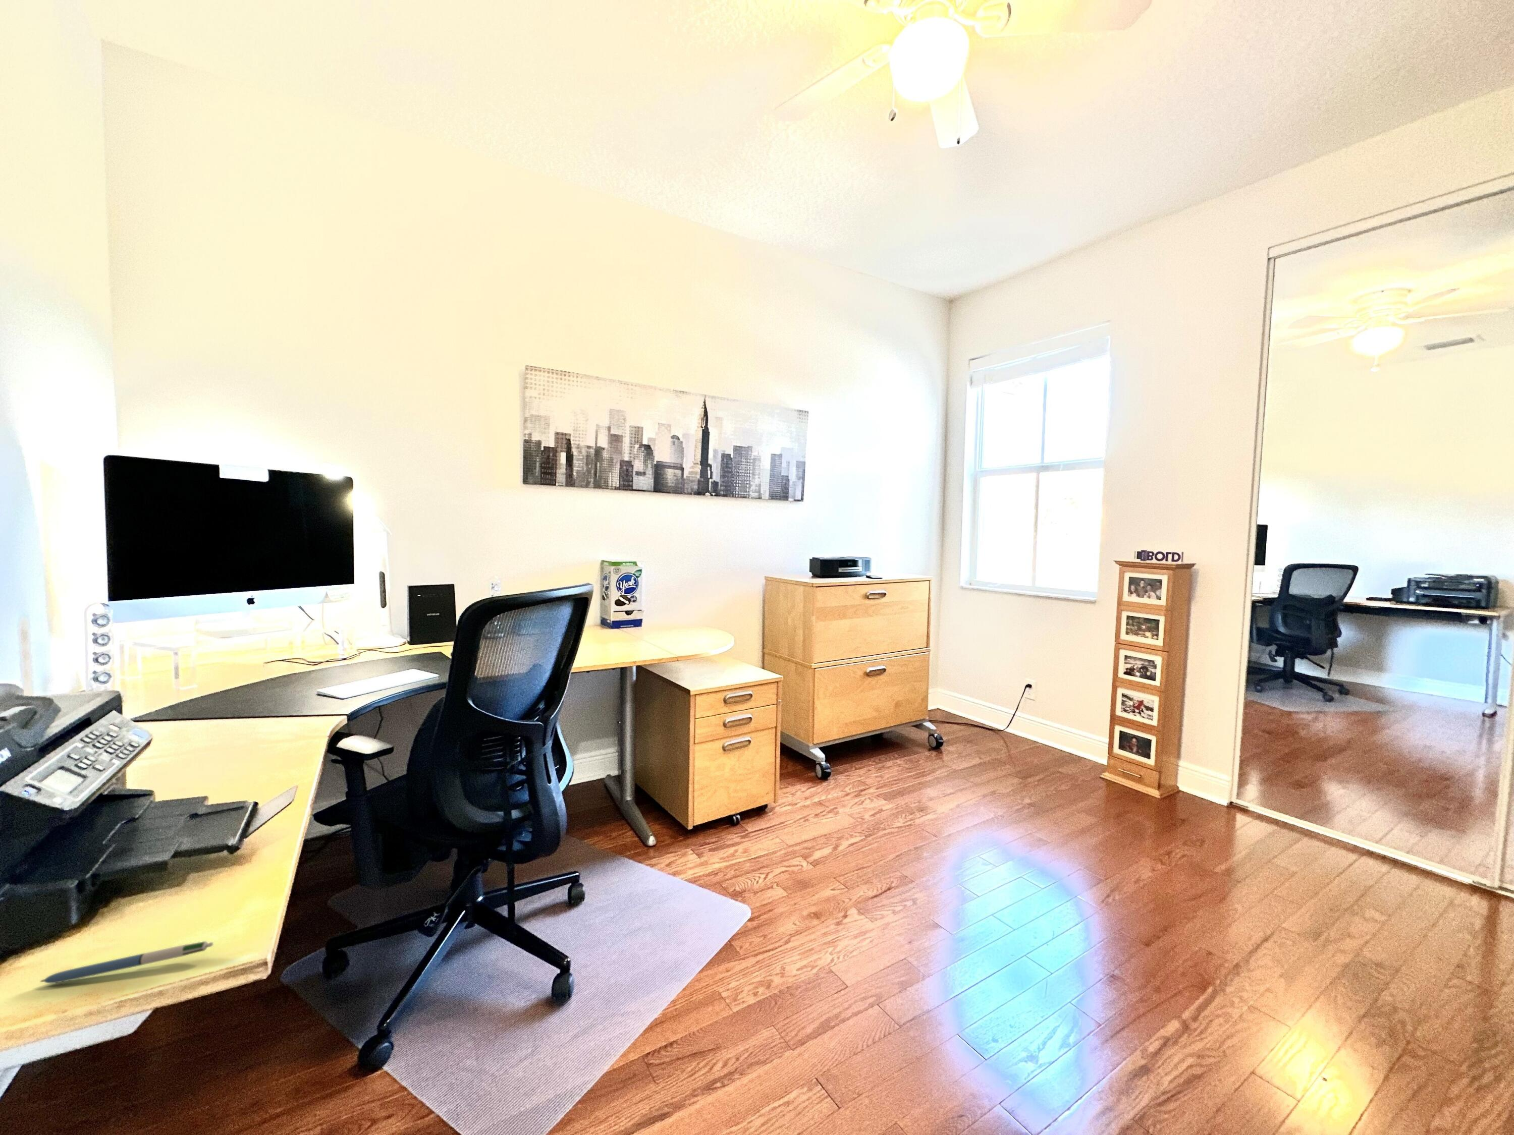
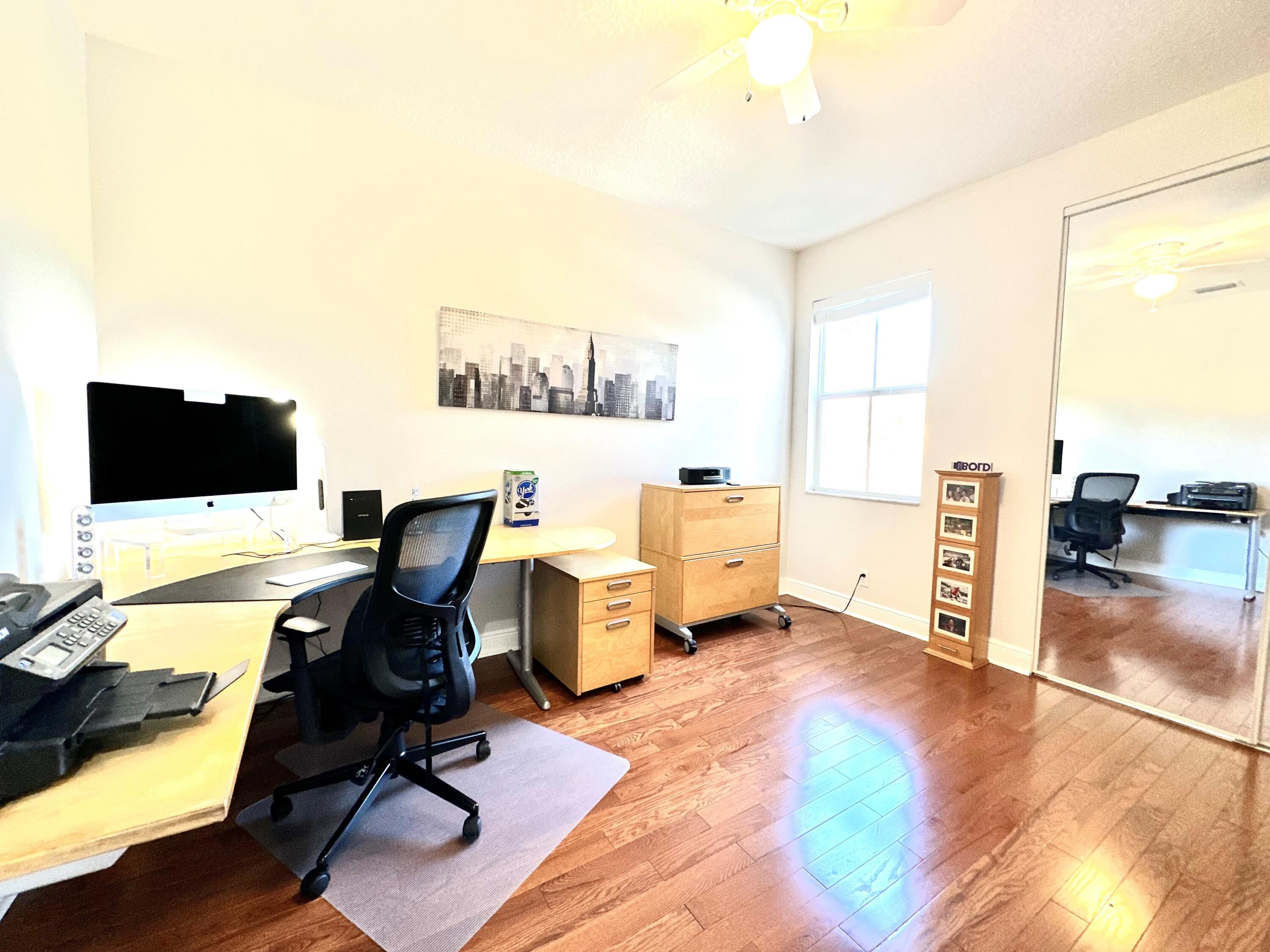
- pen [39,941,213,984]
